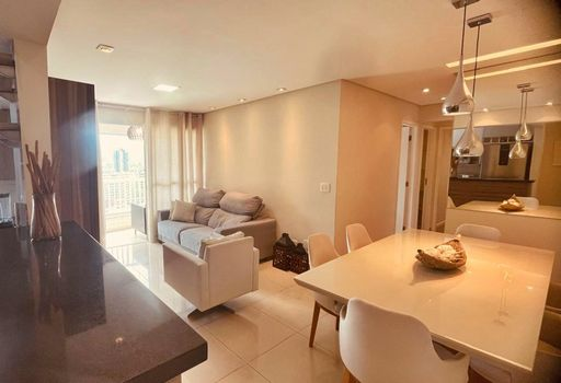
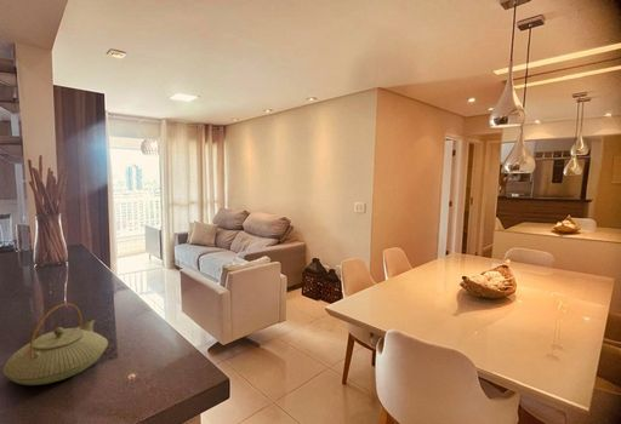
+ teapot [2,302,109,386]
